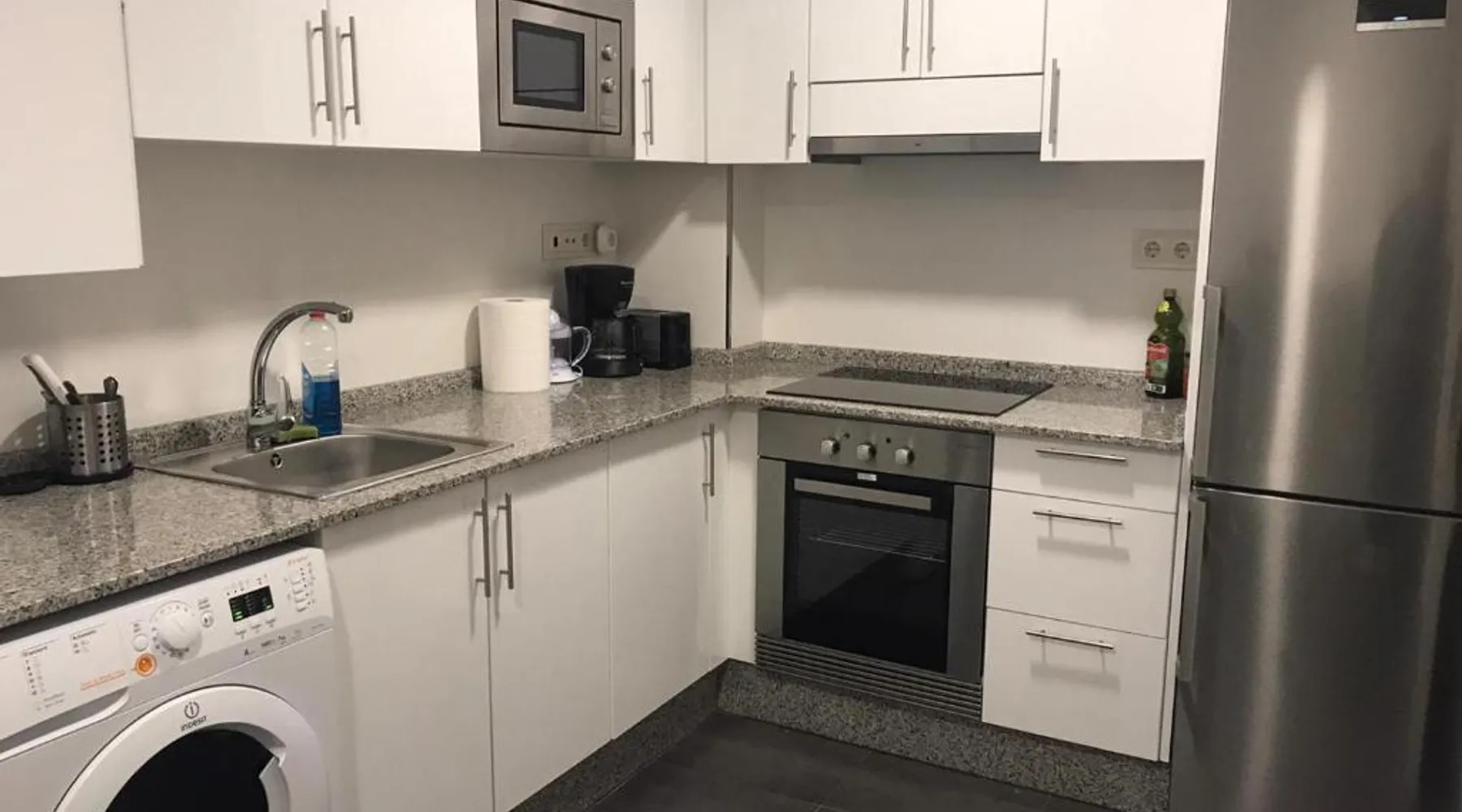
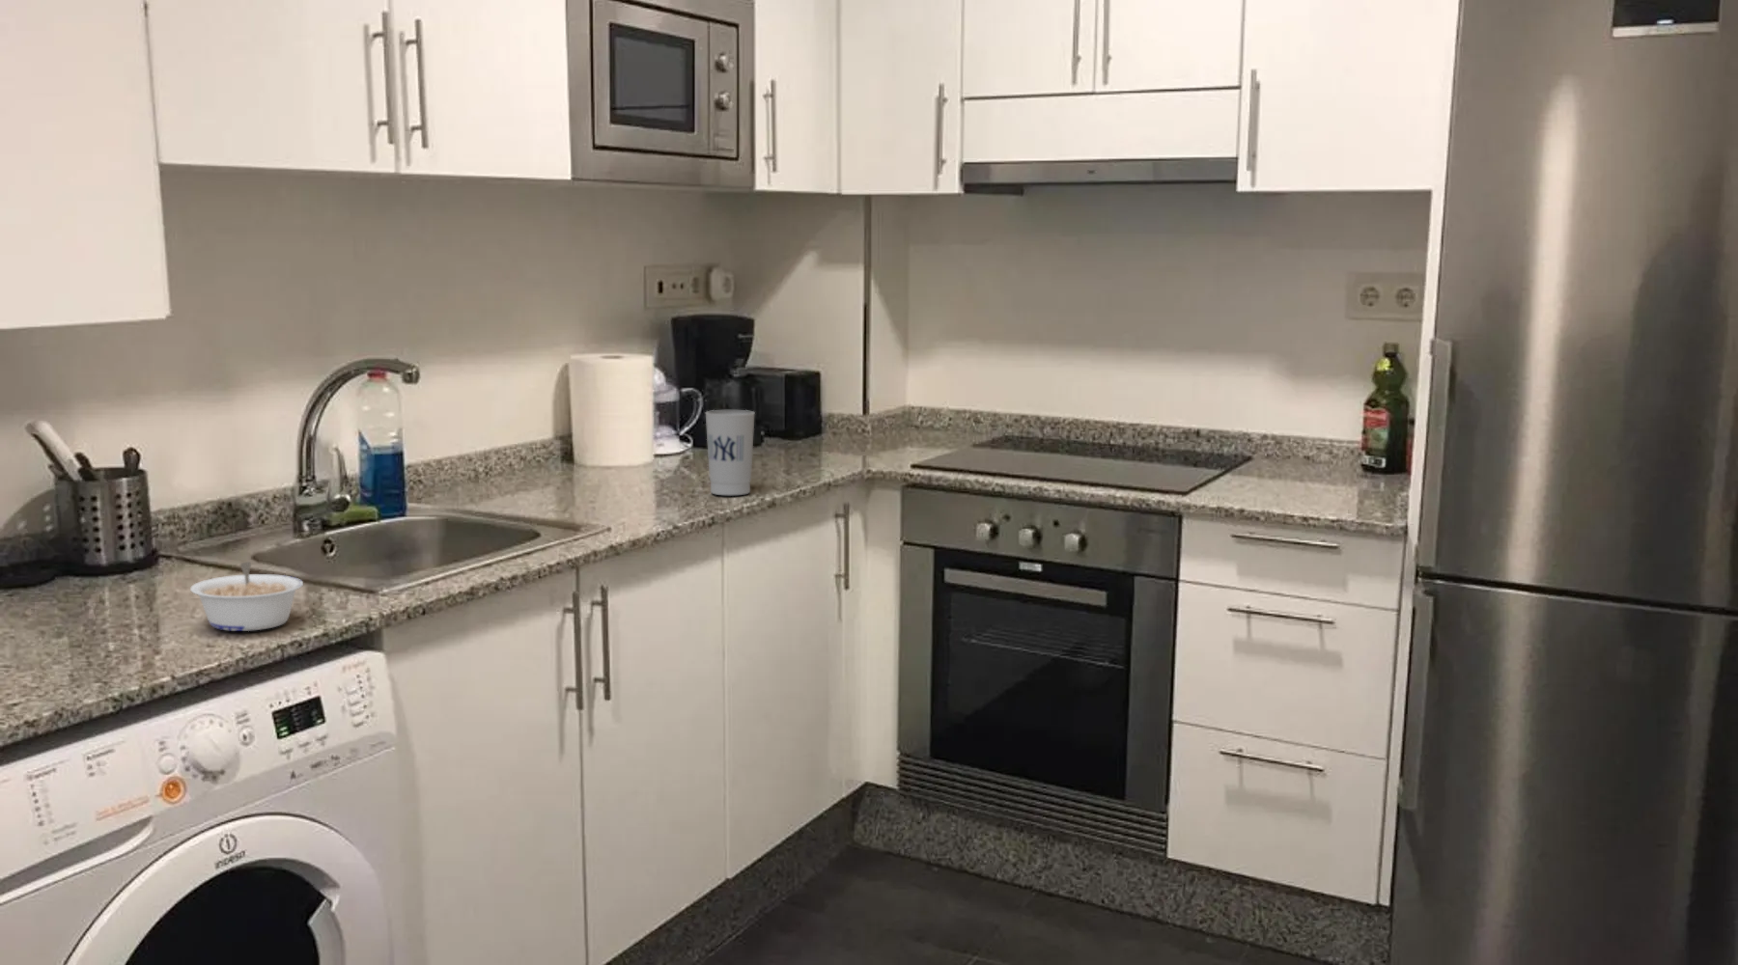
+ cup [704,409,756,496]
+ legume [189,561,304,632]
